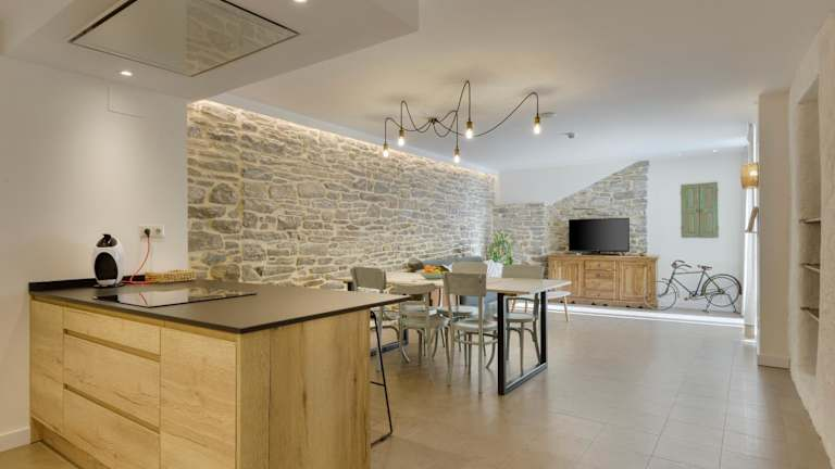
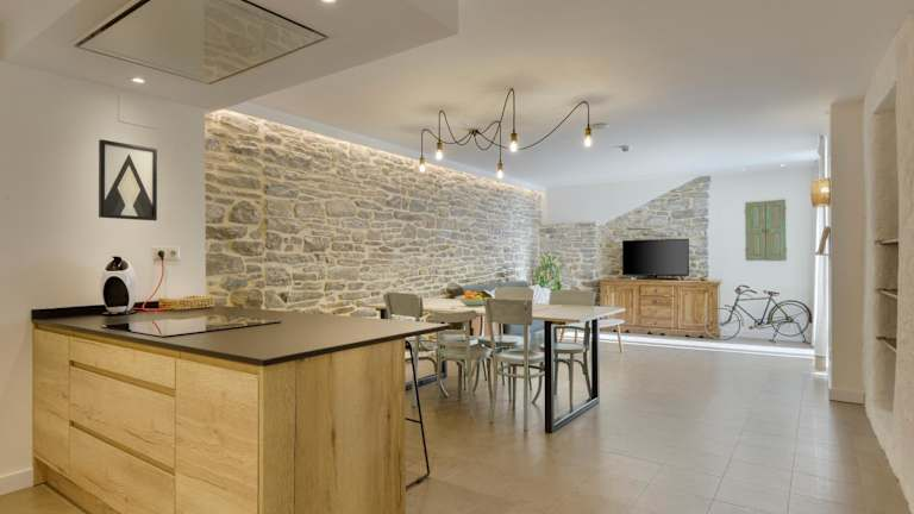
+ wall art [98,138,158,221]
